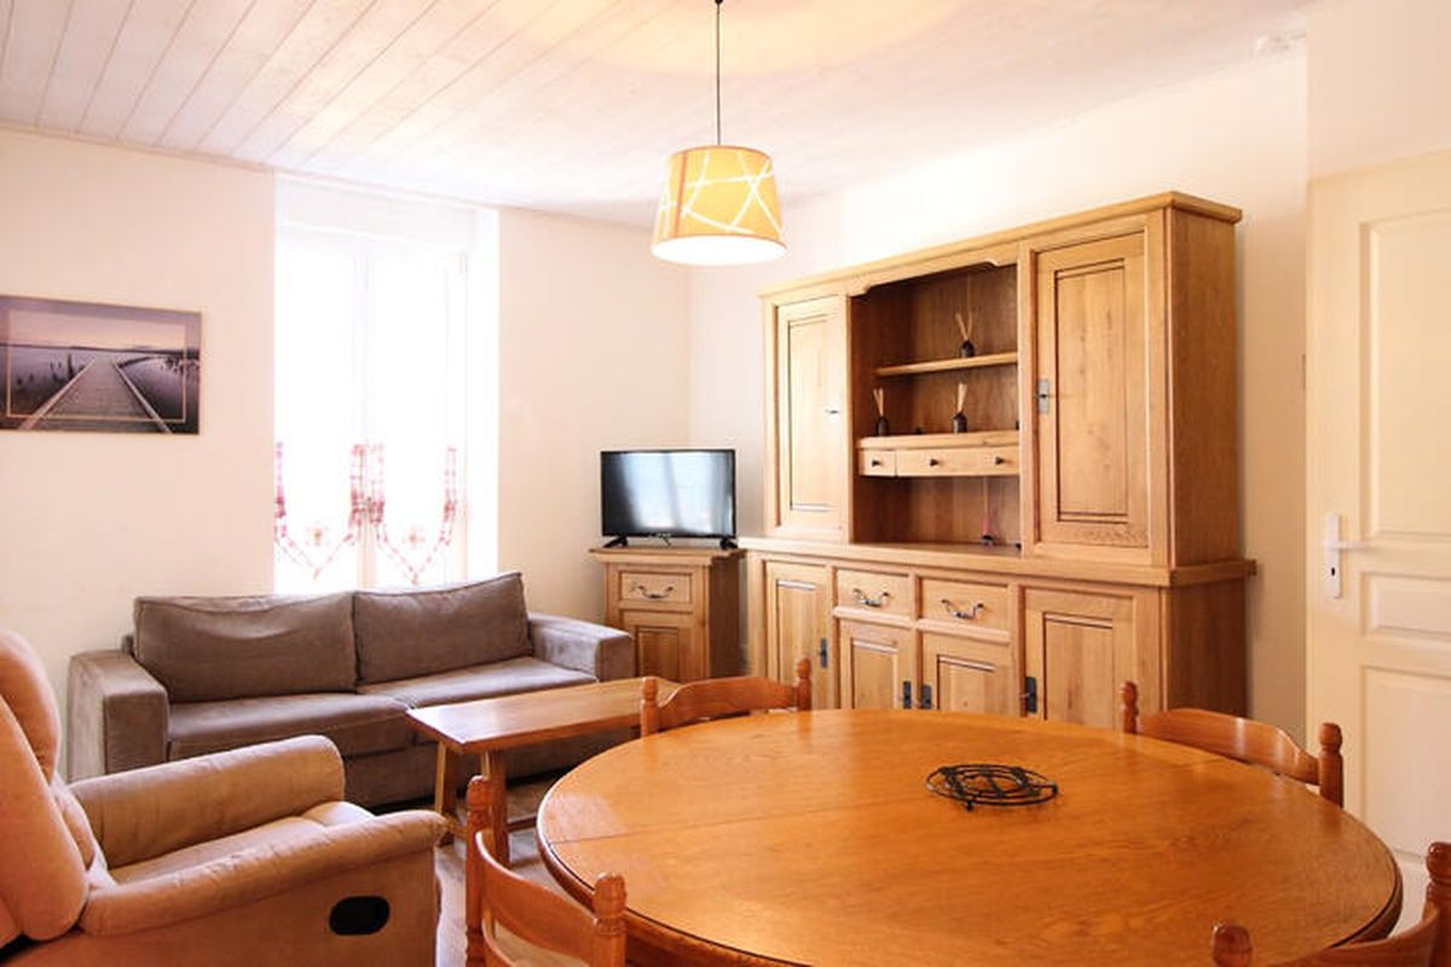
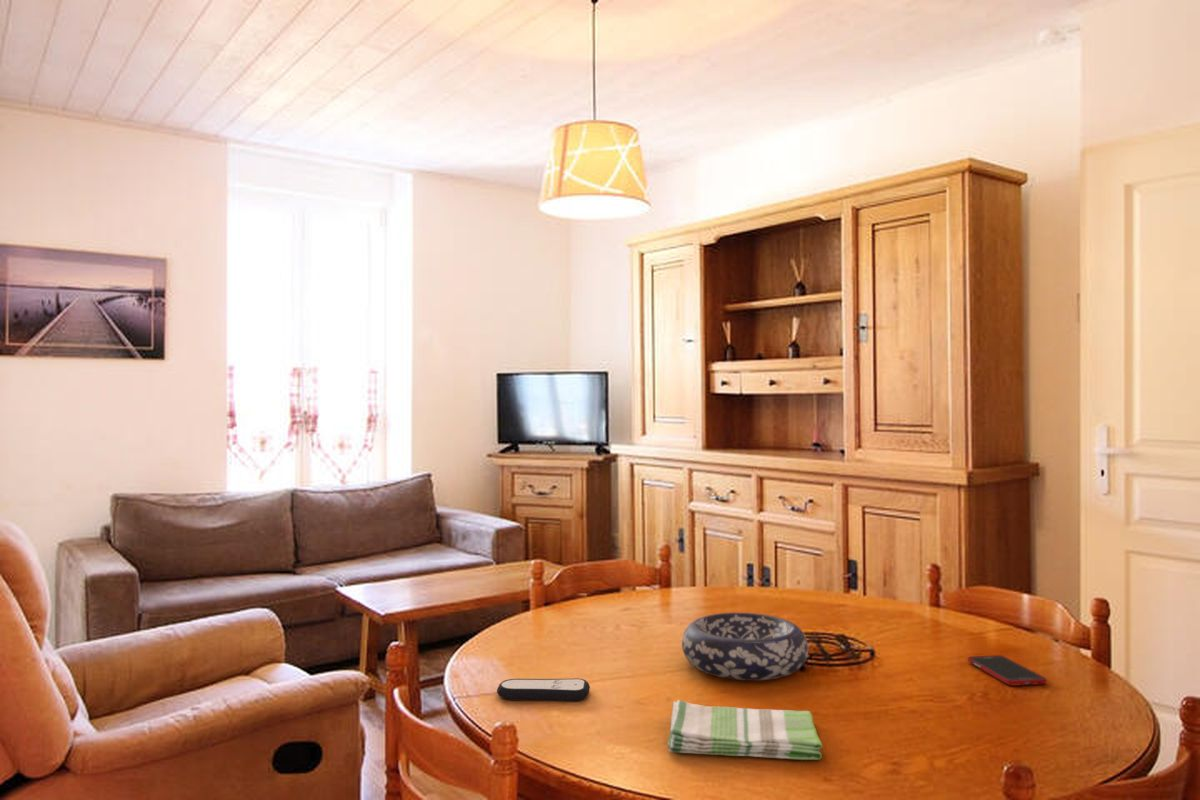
+ remote control [496,678,591,702]
+ dish towel [667,699,823,761]
+ cell phone [967,654,1048,686]
+ decorative bowl [681,612,809,681]
